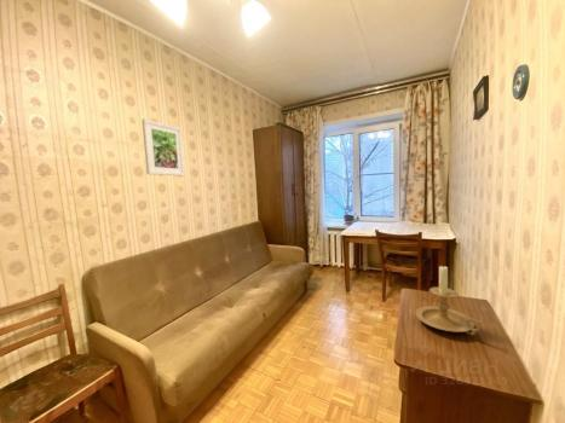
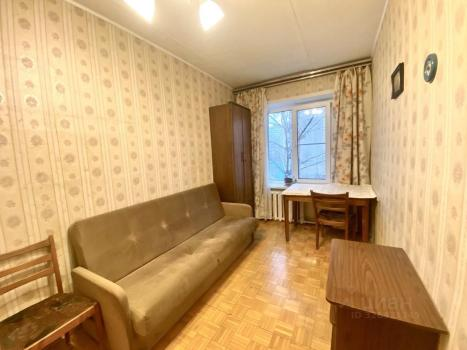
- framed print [140,117,186,178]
- candle holder [415,263,483,336]
